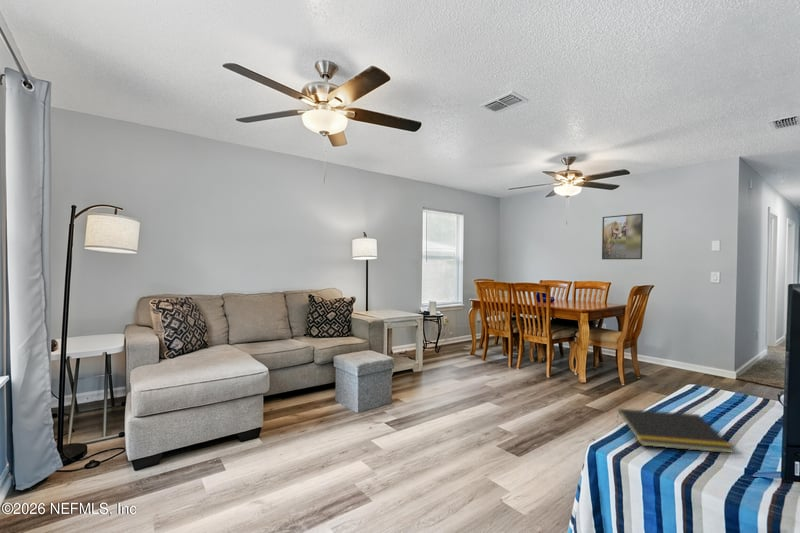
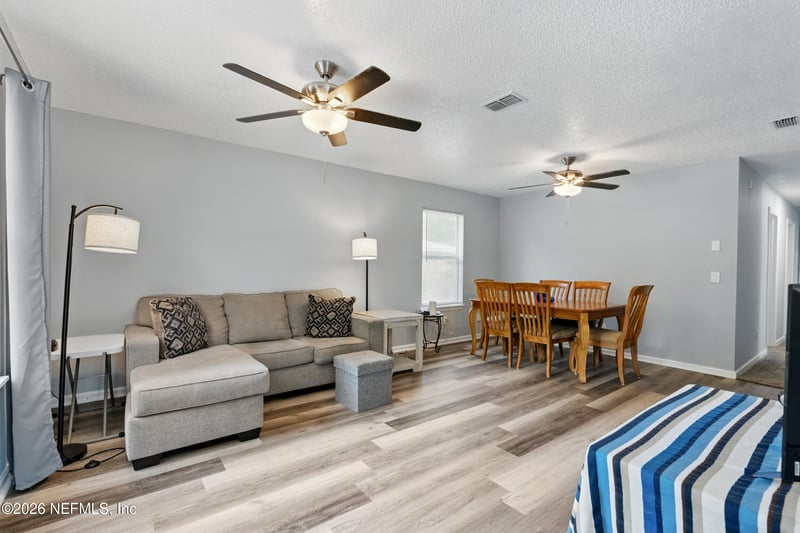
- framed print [601,213,644,260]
- notepad [615,408,736,454]
